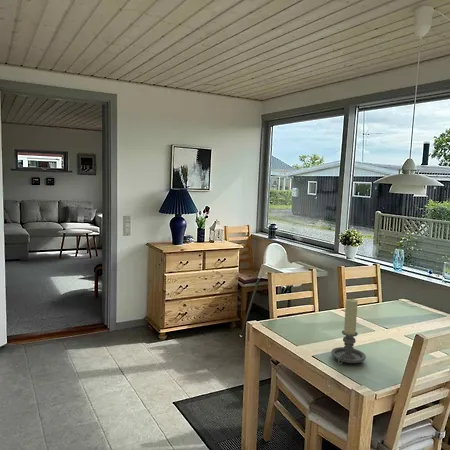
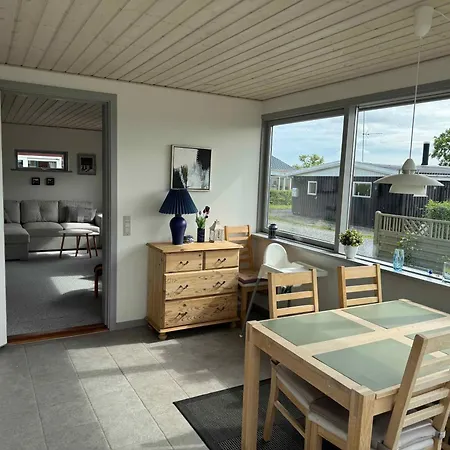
- candle holder [330,298,367,366]
